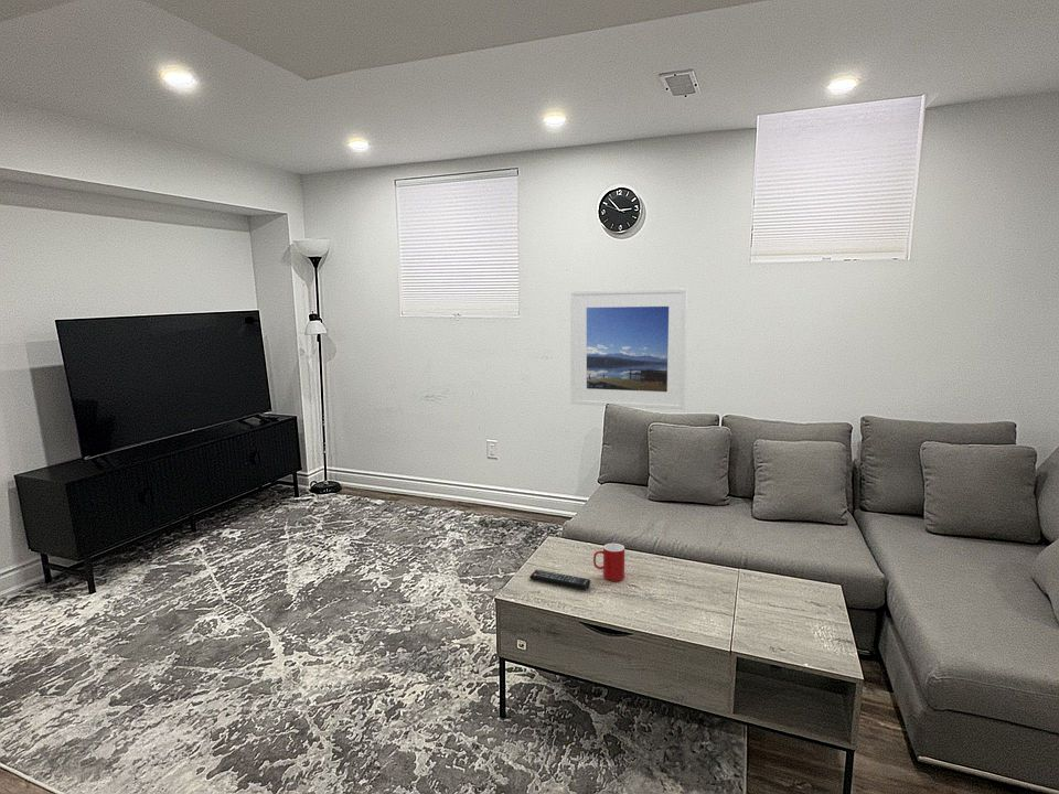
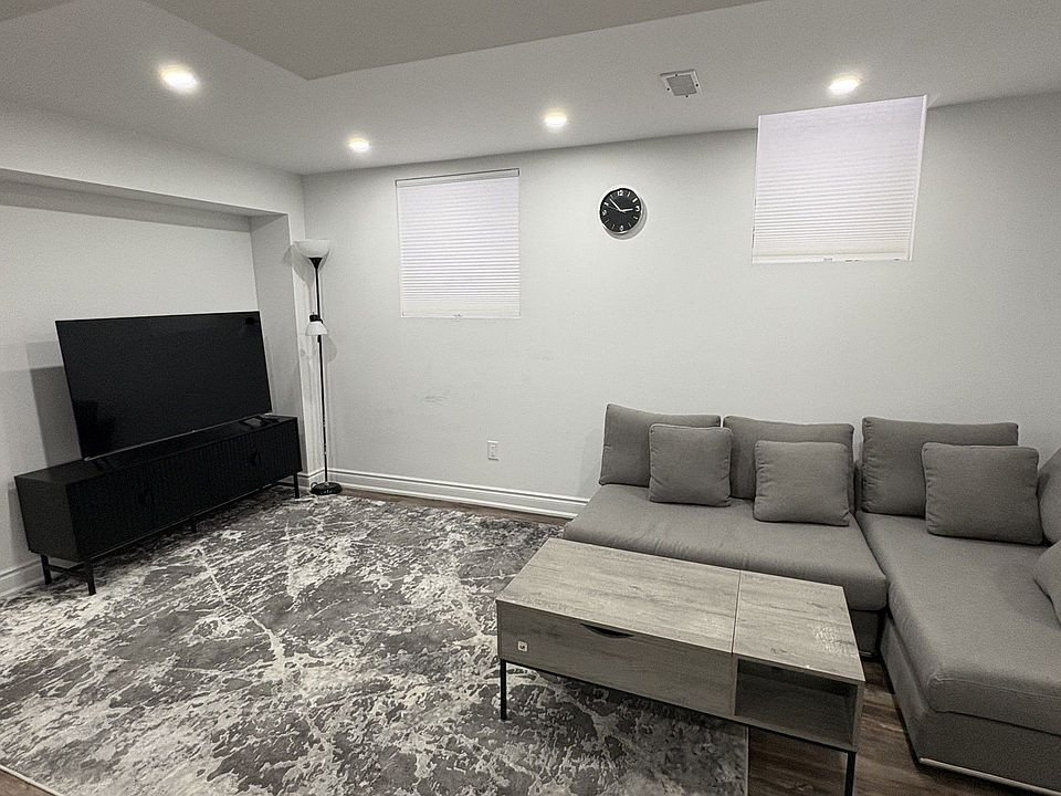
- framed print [569,287,688,410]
- remote control [528,569,591,590]
- cup [592,543,625,582]
